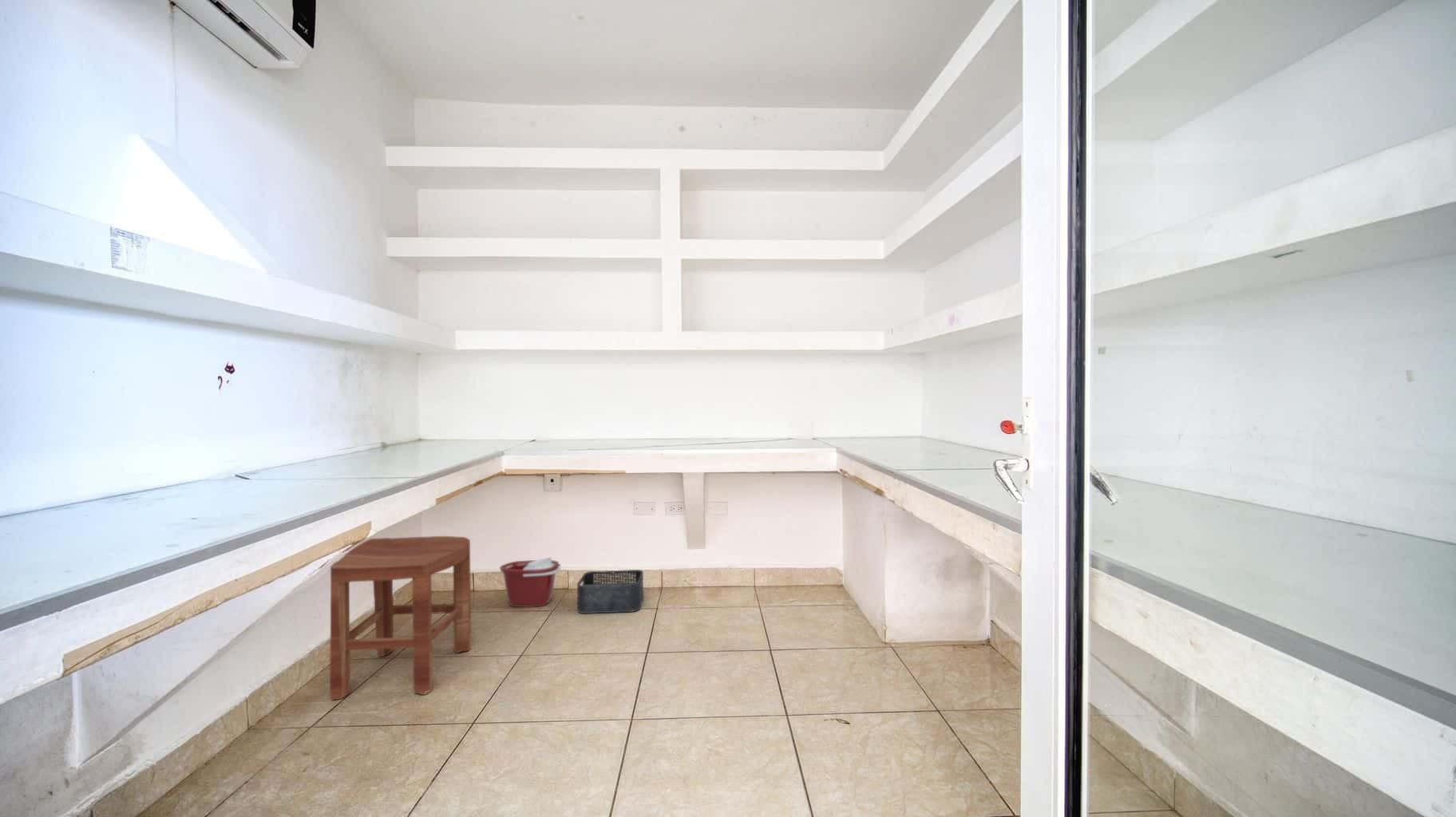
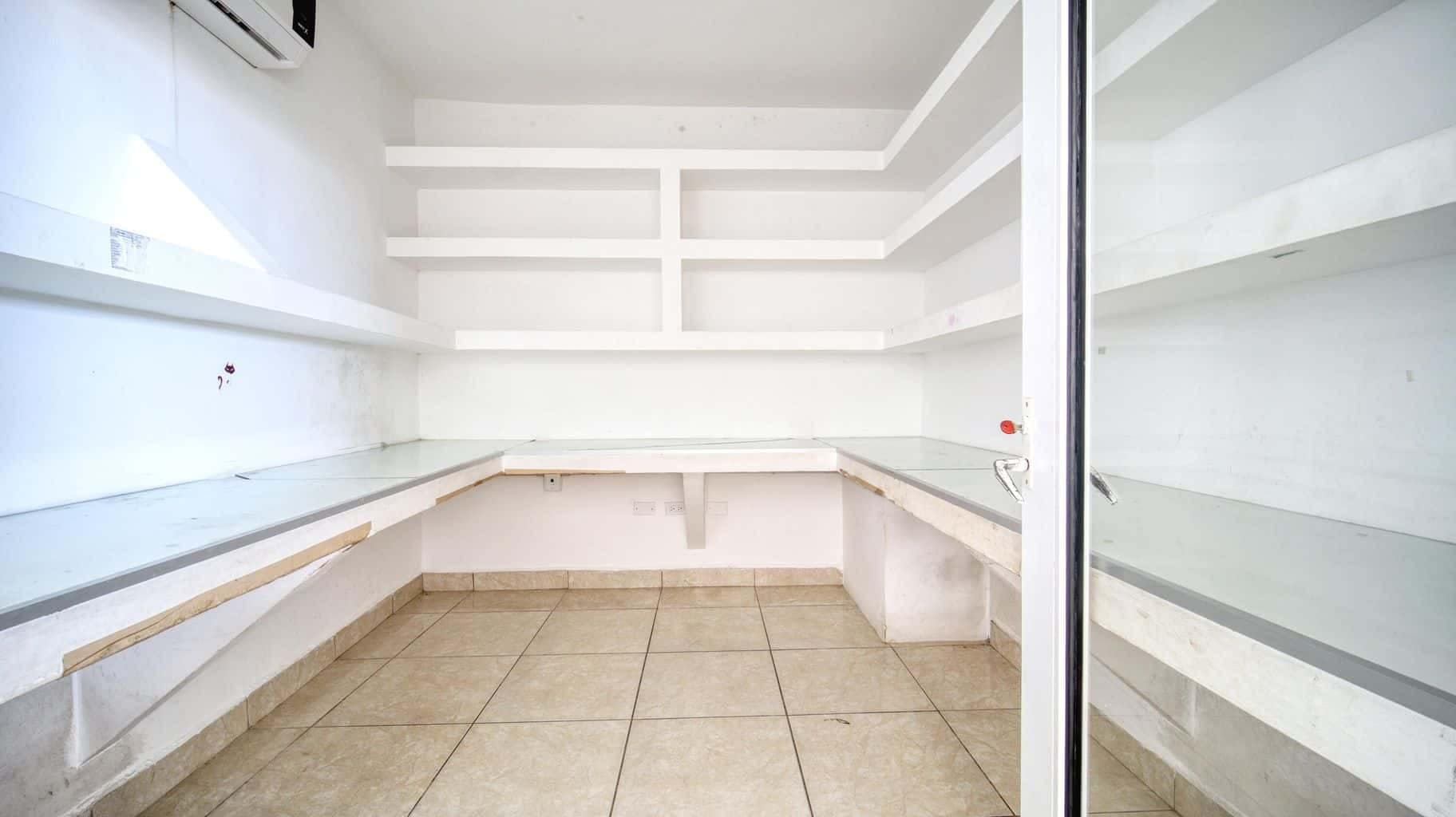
- bucket [499,557,561,608]
- storage bin [576,569,644,614]
- stool [329,535,472,701]
